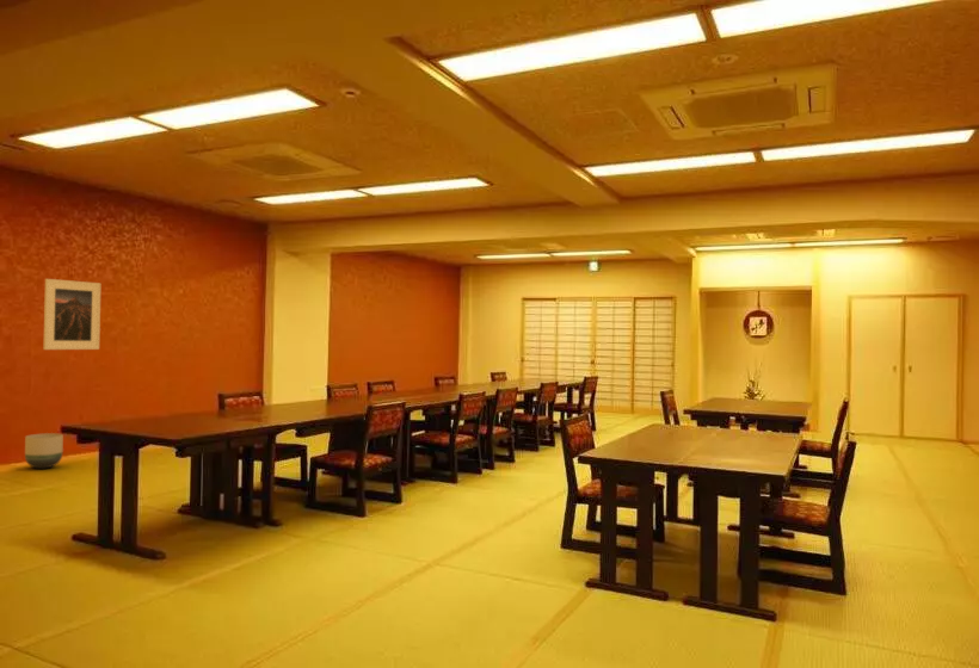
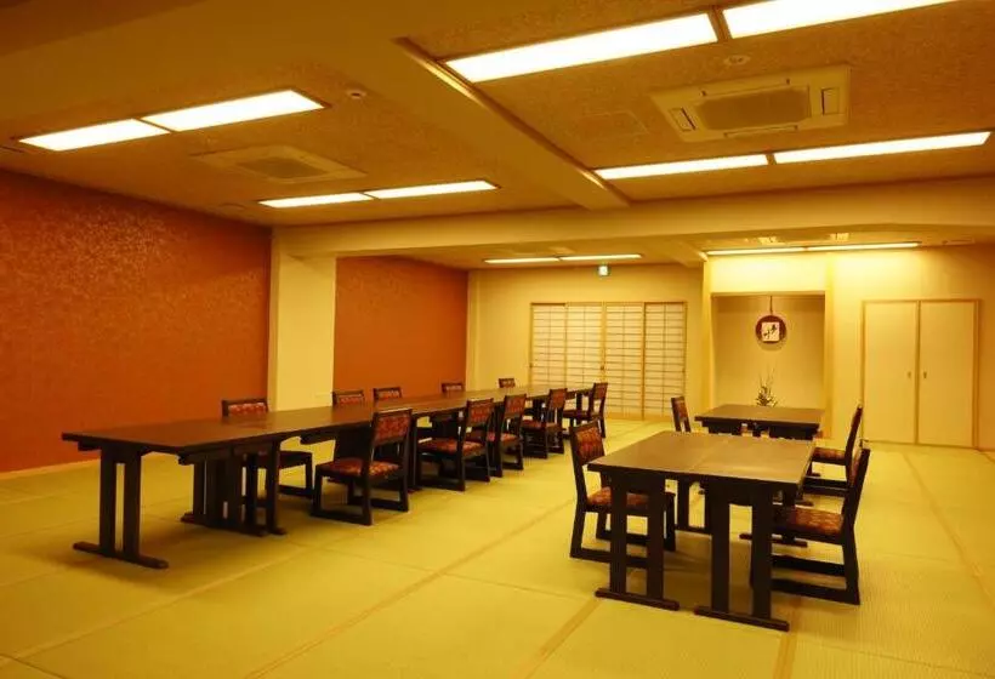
- planter [24,432,64,470]
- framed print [42,278,101,351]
